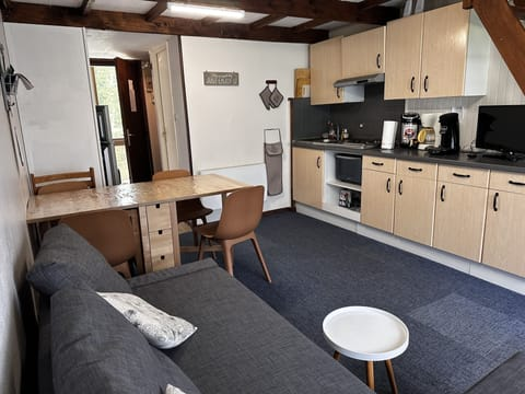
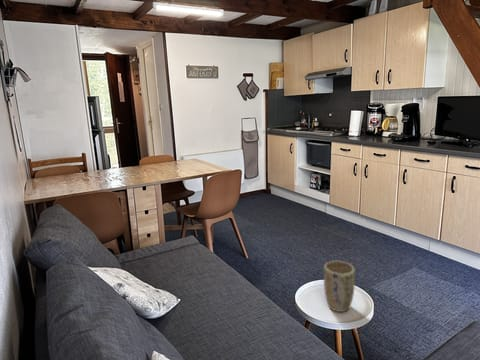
+ plant pot [323,260,356,313]
